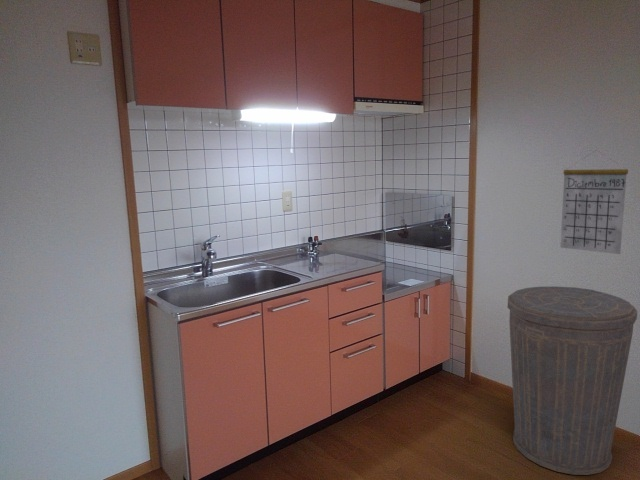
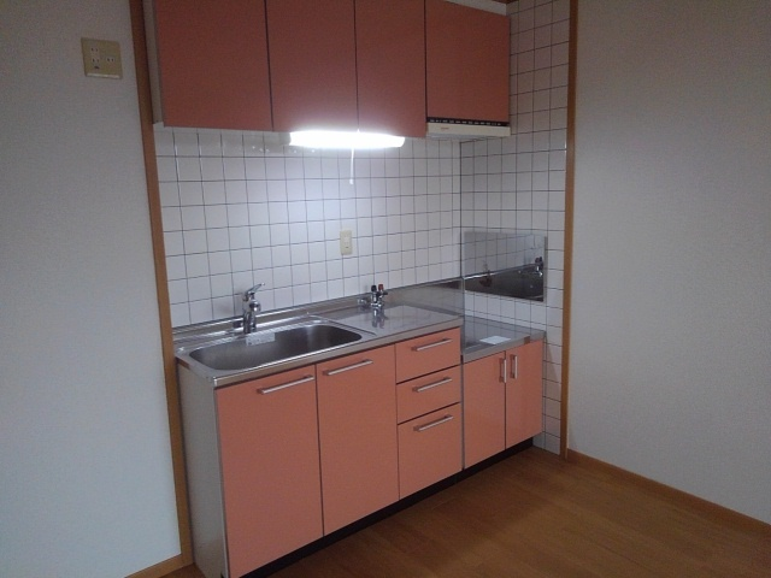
- calendar [559,149,629,255]
- trash can [507,286,638,476]
